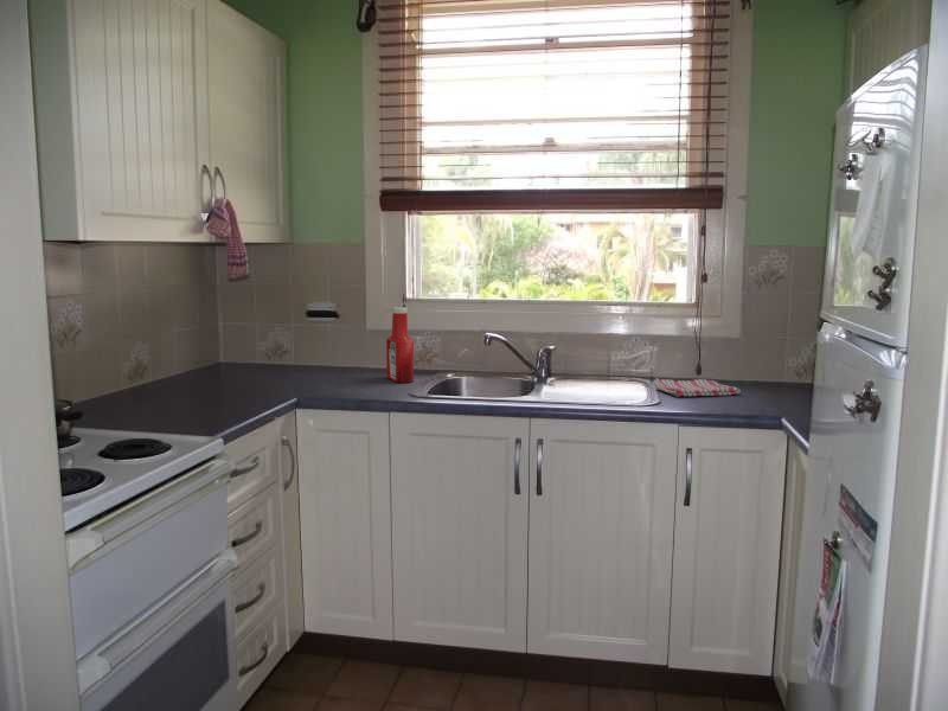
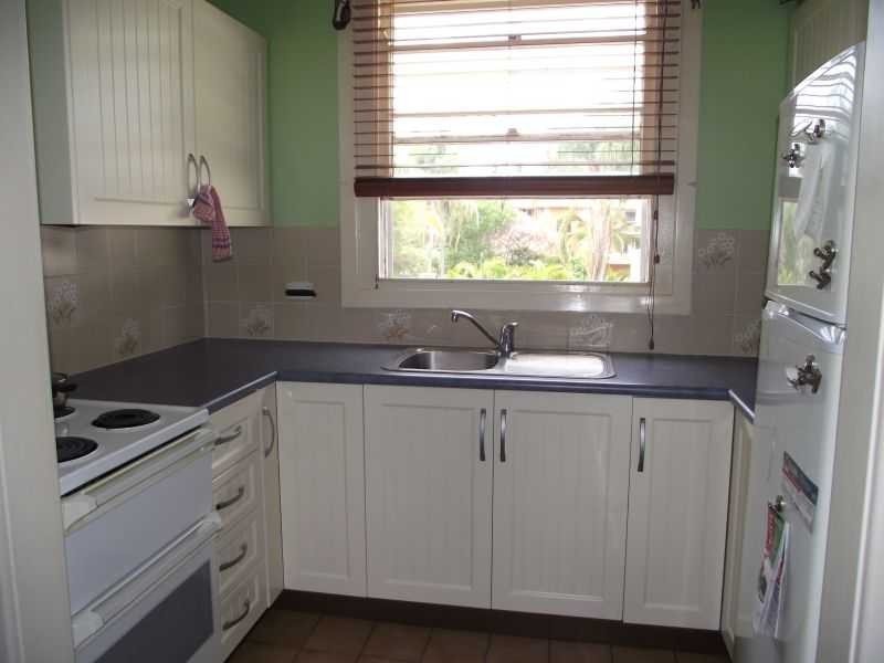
- soap bottle [385,306,415,384]
- dish towel [653,377,742,398]
